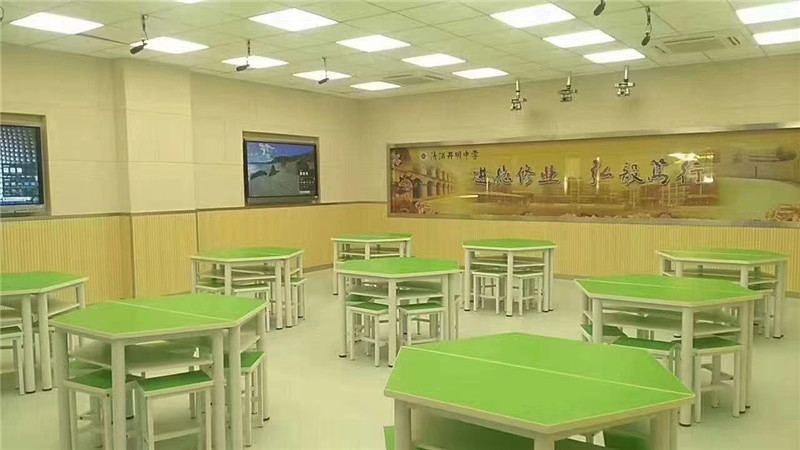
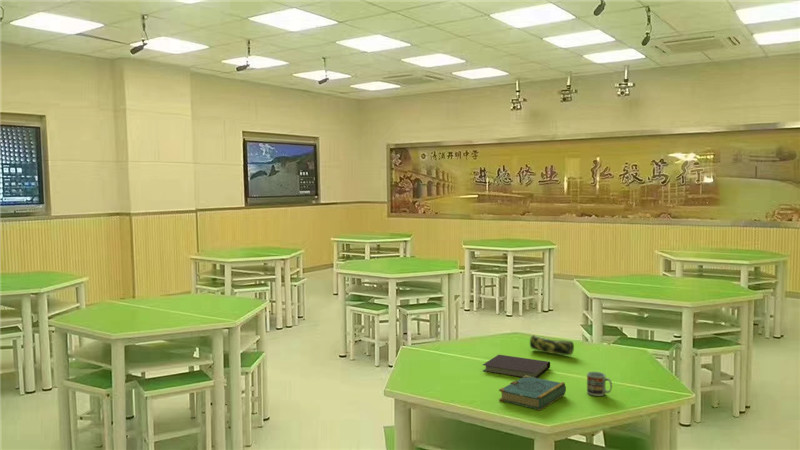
+ cup [586,371,613,397]
+ pencil case [529,334,575,356]
+ notebook [482,354,551,379]
+ book [498,375,567,412]
